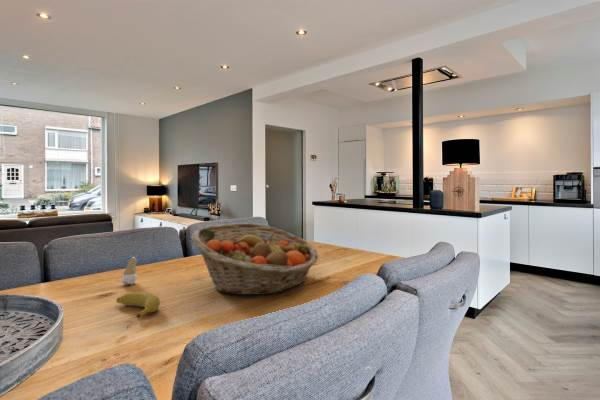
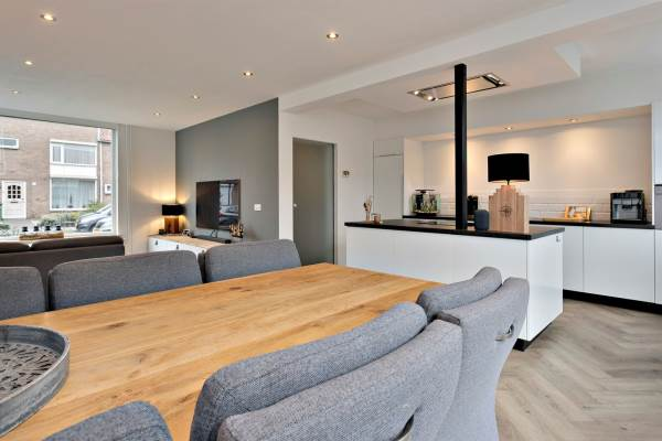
- tooth [120,256,138,286]
- fruit basket [190,222,319,296]
- banana [115,291,161,320]
